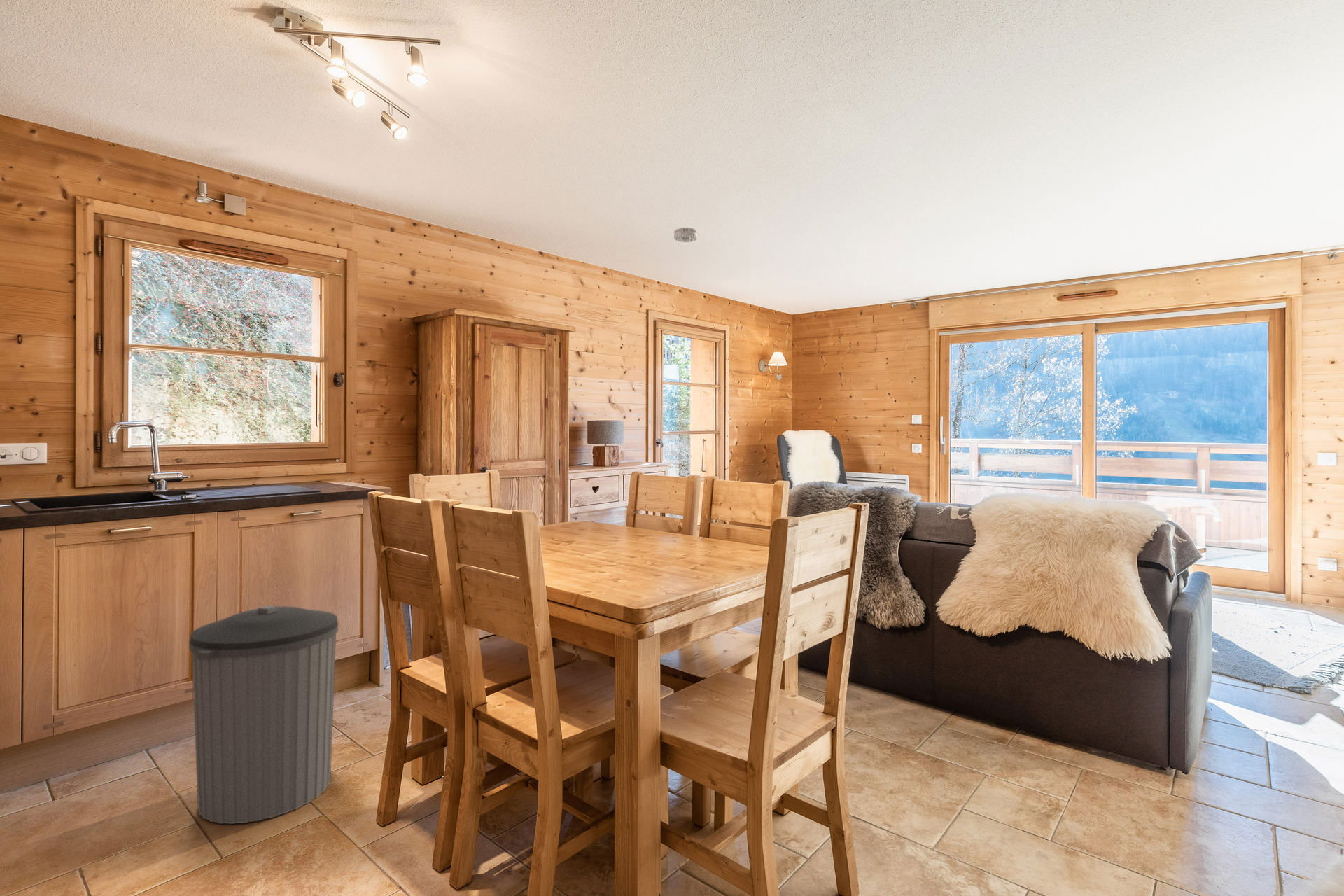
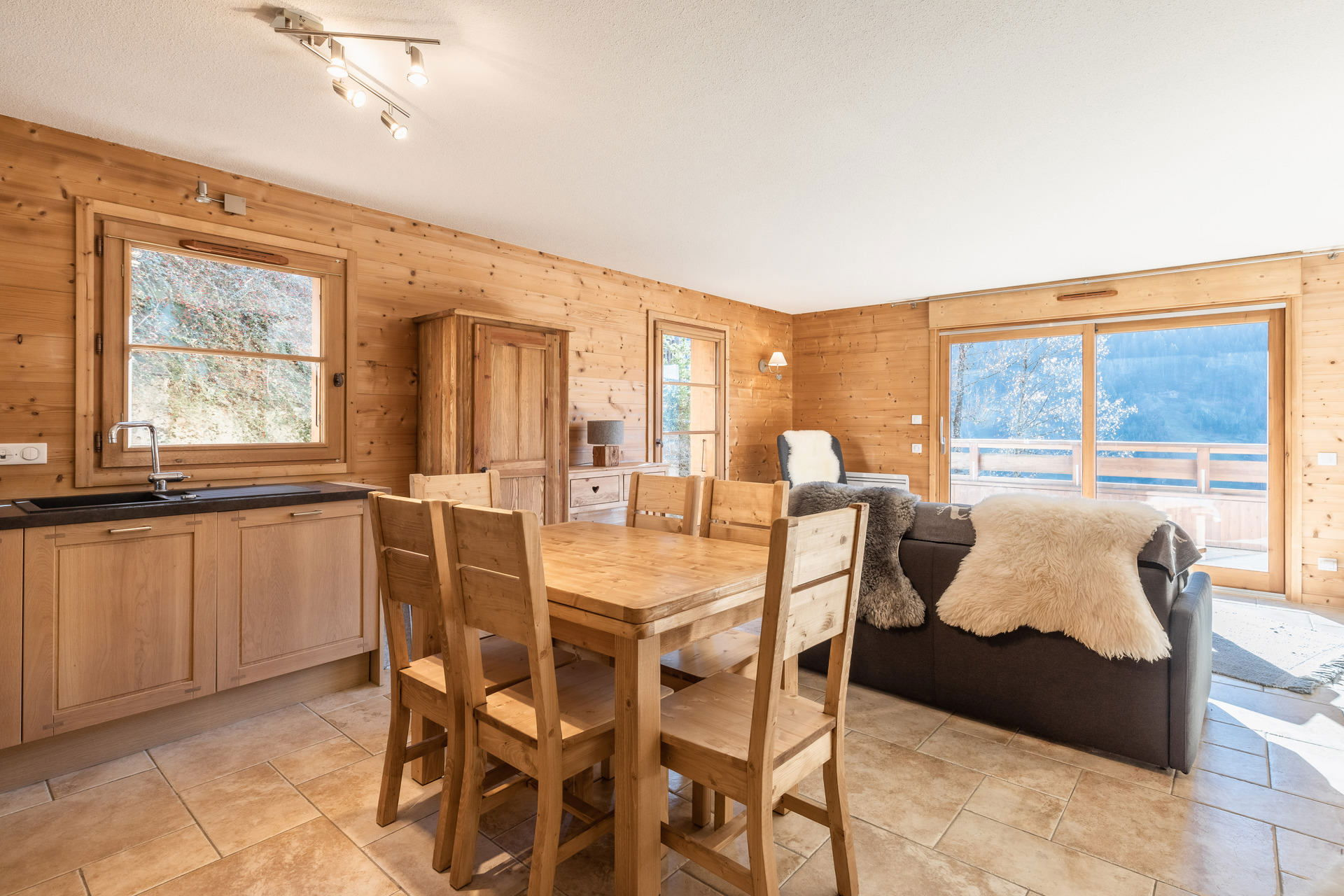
- smoke detector [673,227,698,243]
- trash can [188,605,339,825]
